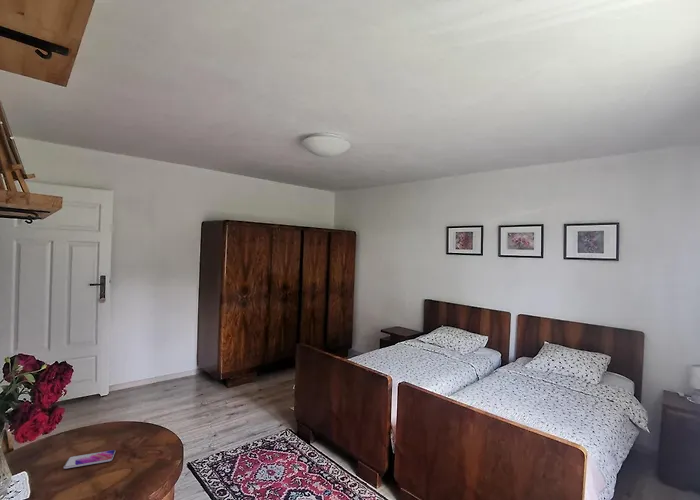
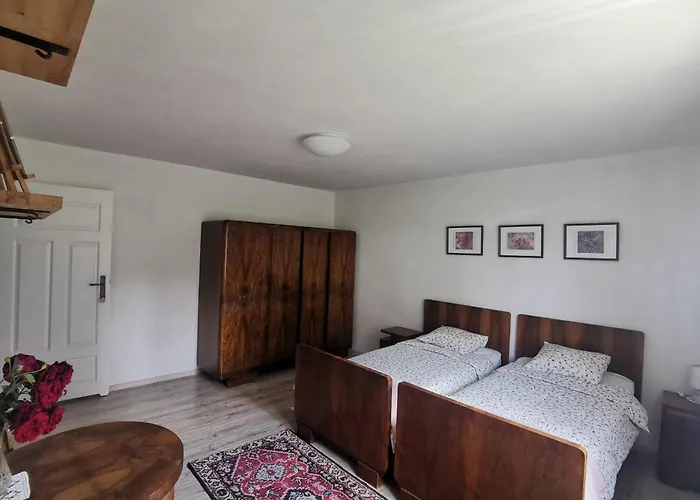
- smartphone [63,449,116,470]
